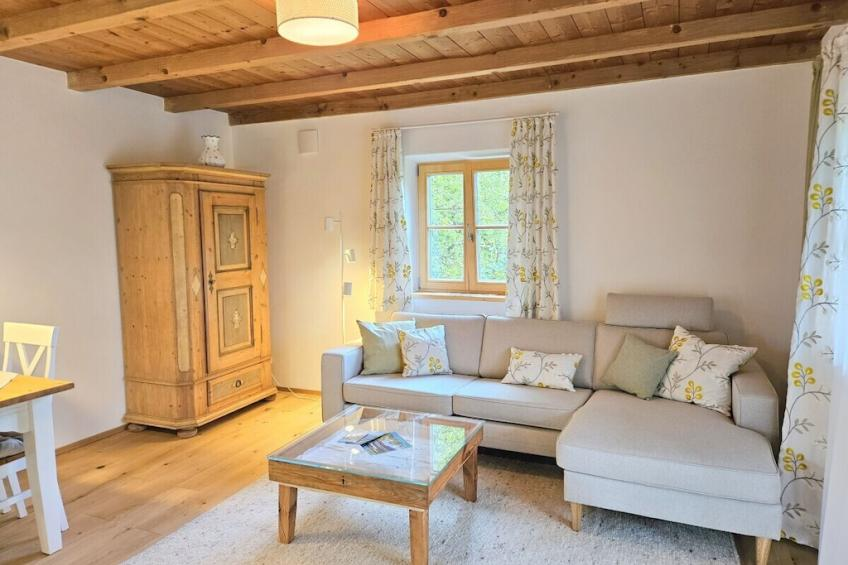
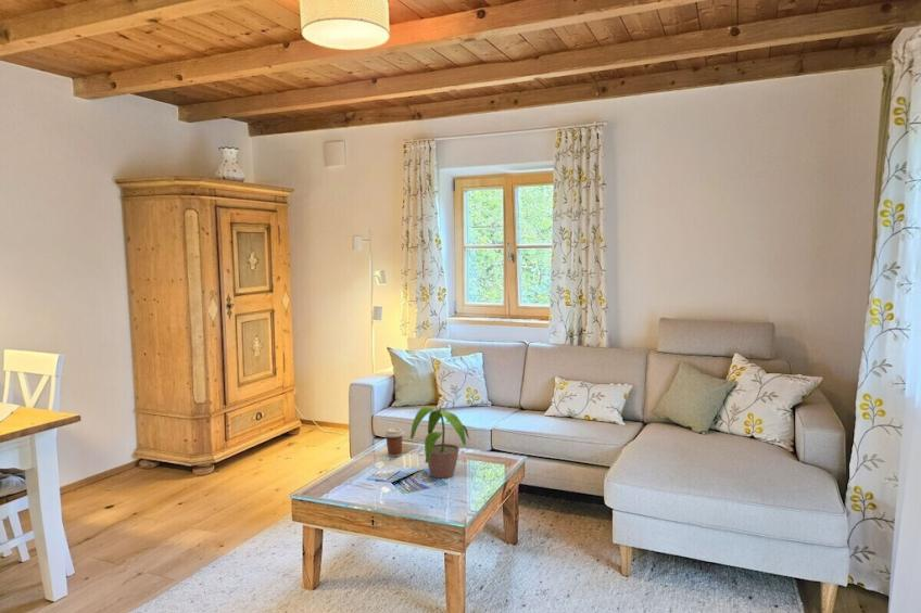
+ potted plant [409,406,470,480]
+ coffee cup [383,426,405,458]
